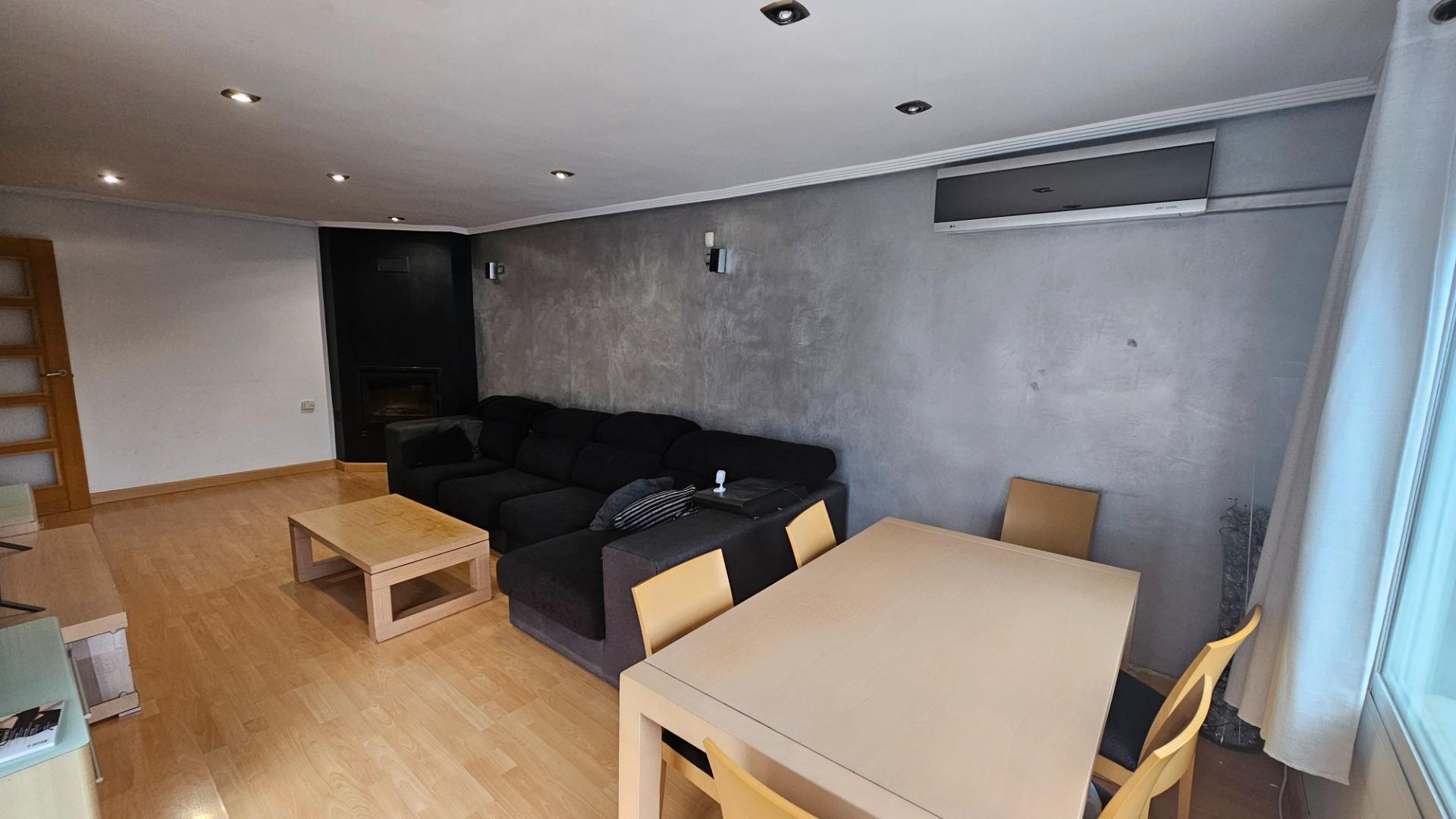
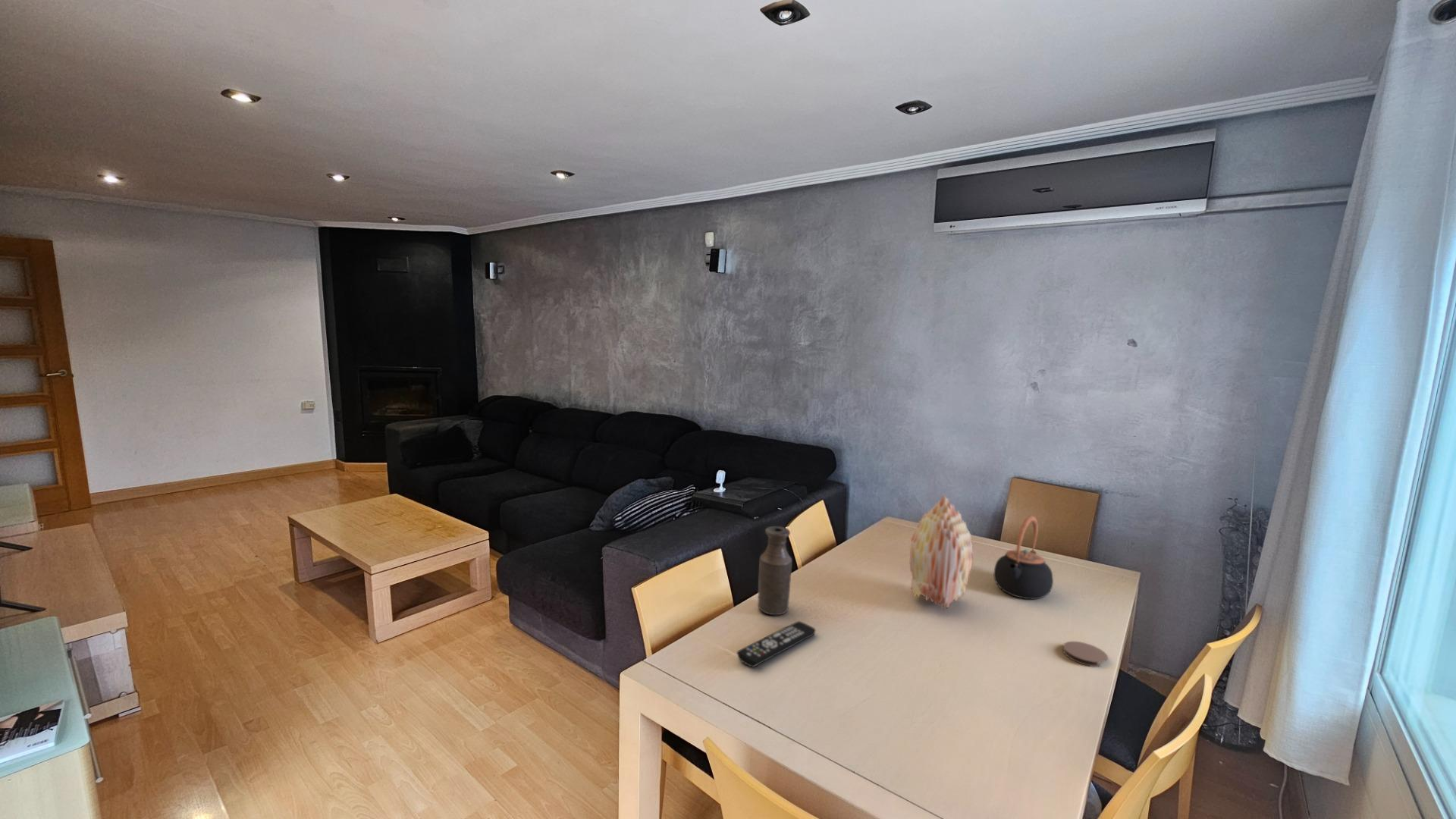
+ coaster [1062,641,1109,668]
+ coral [908,493,974,610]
+ teapot [993,515,1054,600]
+ remote control [736,620,817,668]
+ bottle [757,526,792,617]
